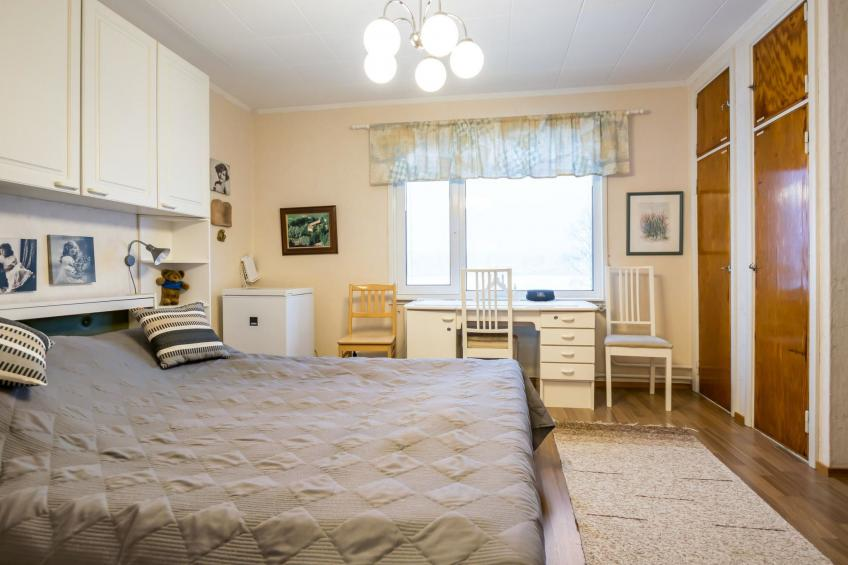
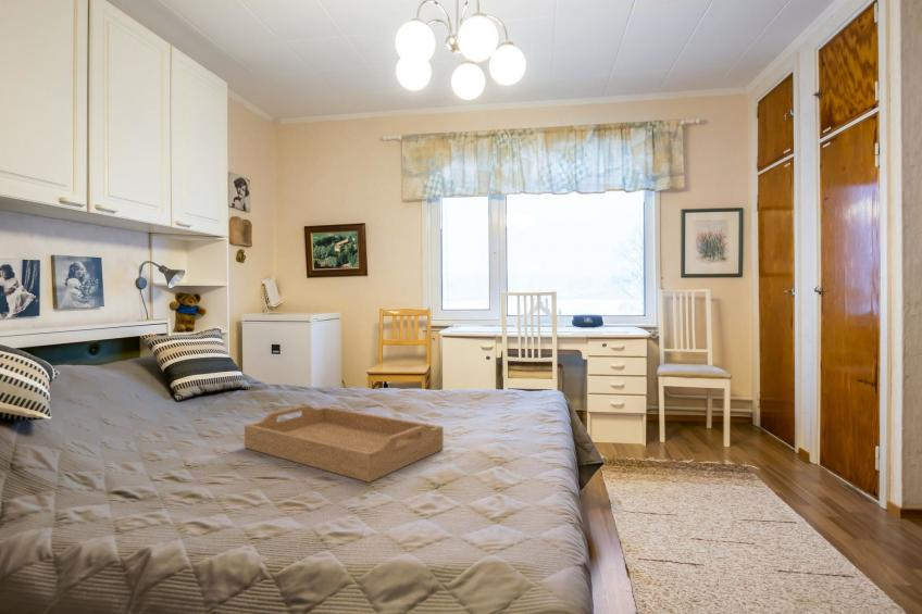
+ serving tray [244,404,445,484]
